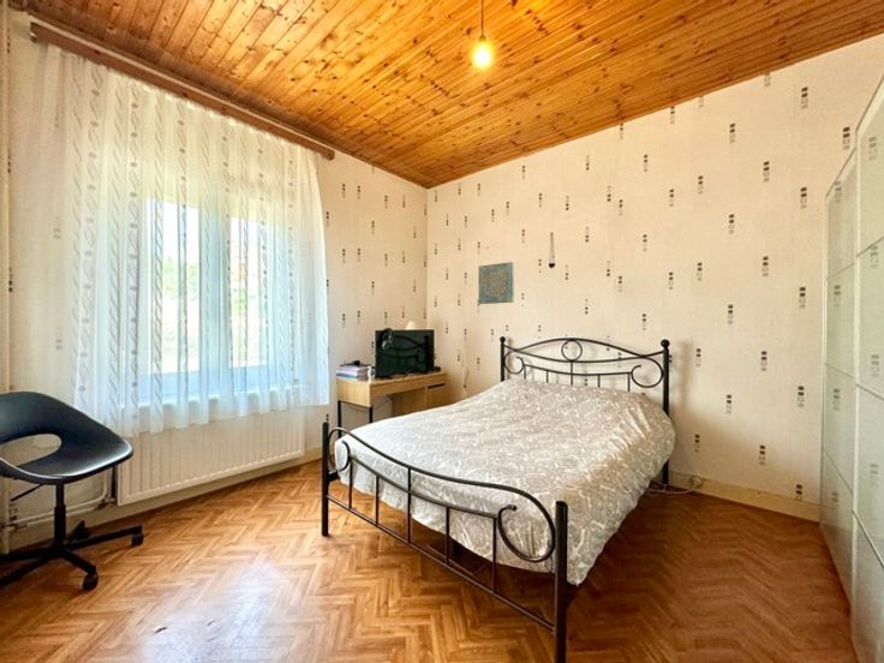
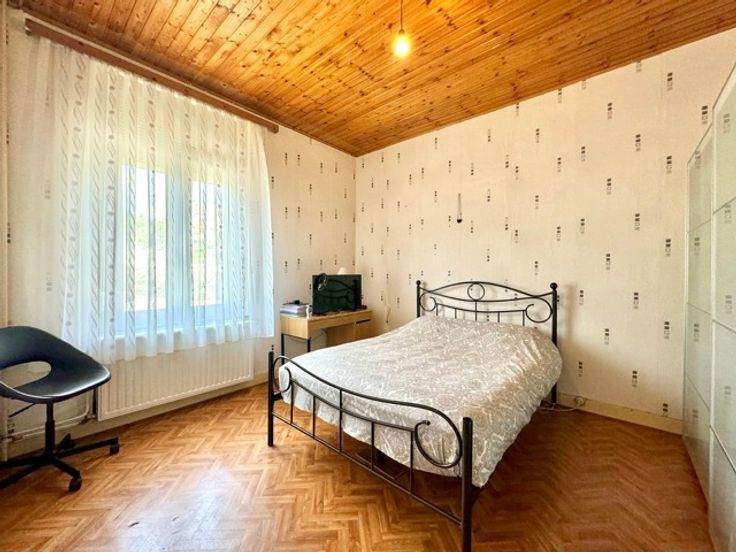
- wall art [478,261,515,305]
